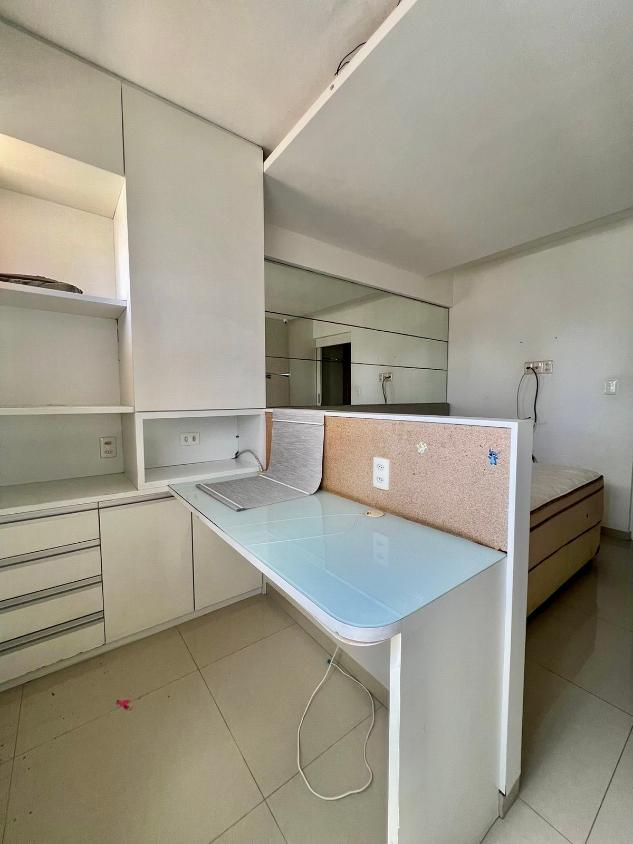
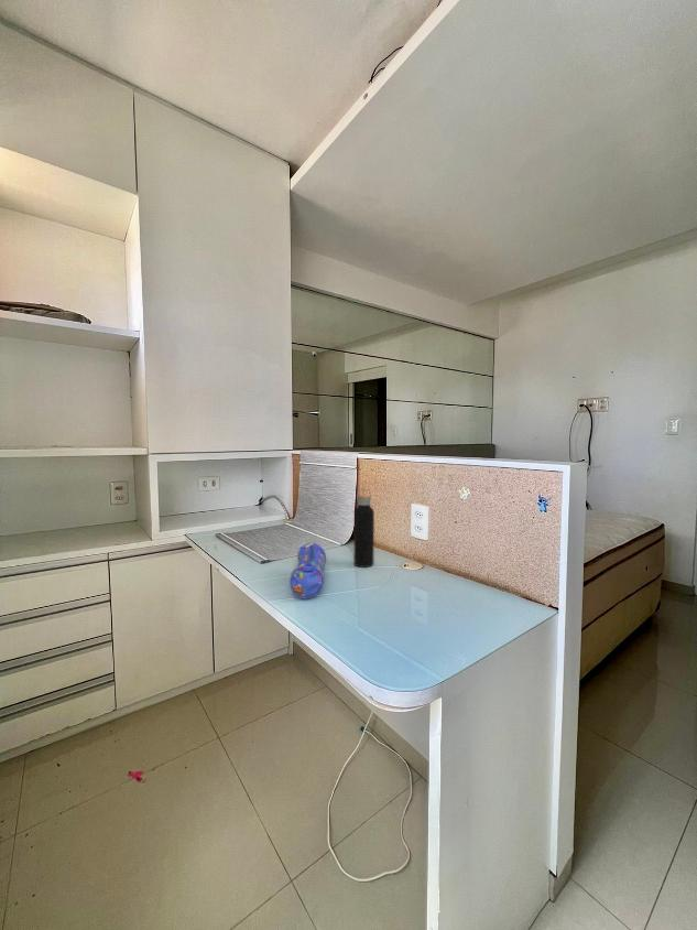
+ pencil case [288,541,327,599]
+ water bottle [353,488,375,569]
